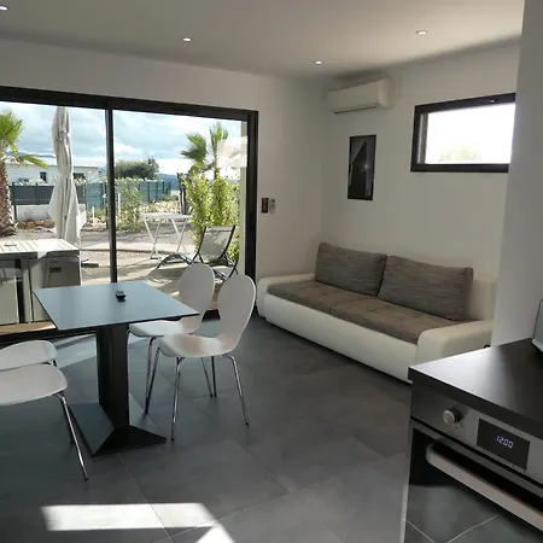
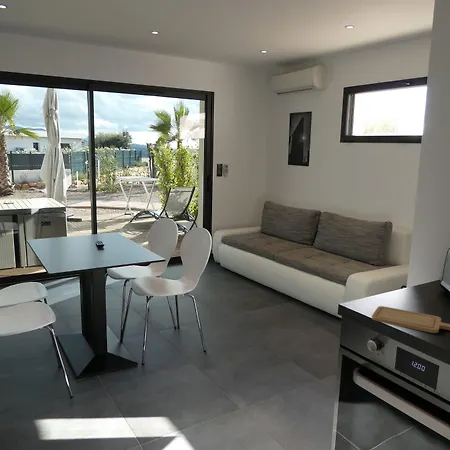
+ chopping board [371,305,450,334]
